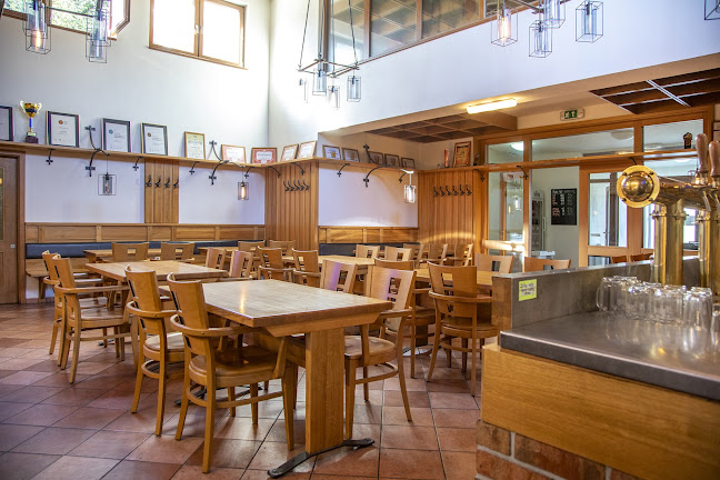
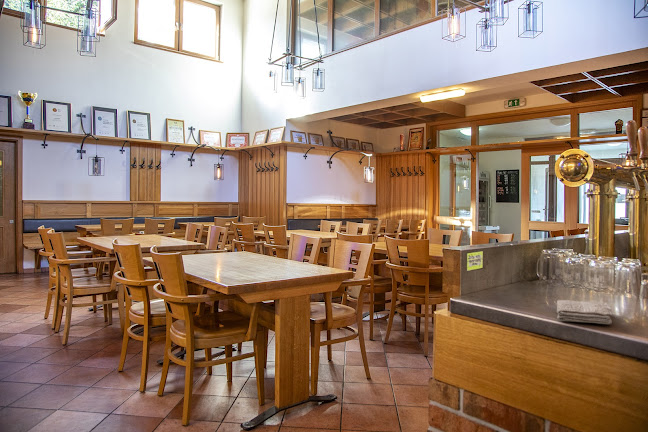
+ washcloth [556,299,613,325]
